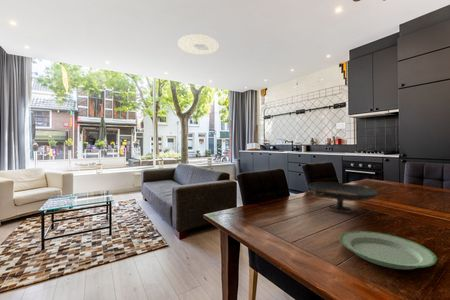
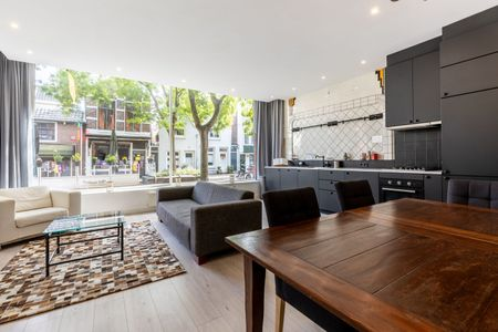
- decorative bowl [307,181,378,214]
- plate [339,230,438,270]
- ceiling light [177,33,220,56]
